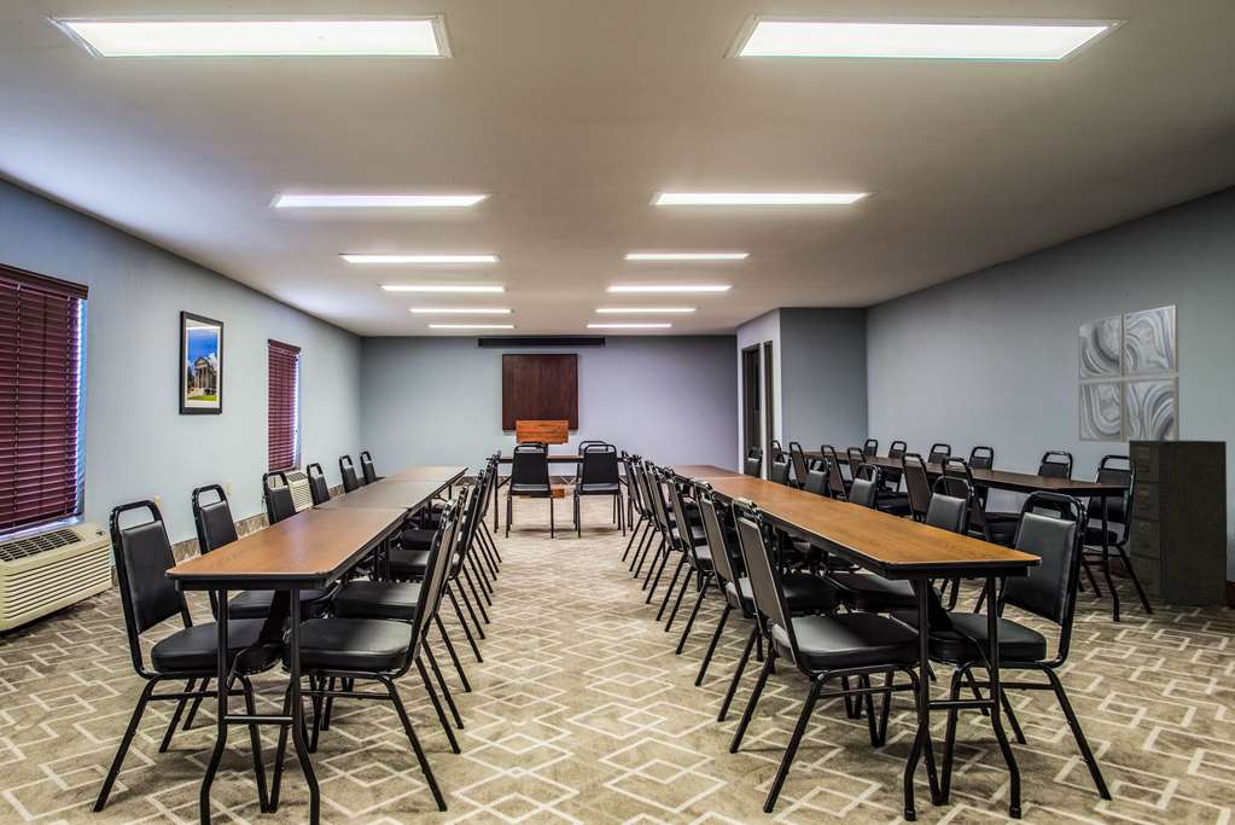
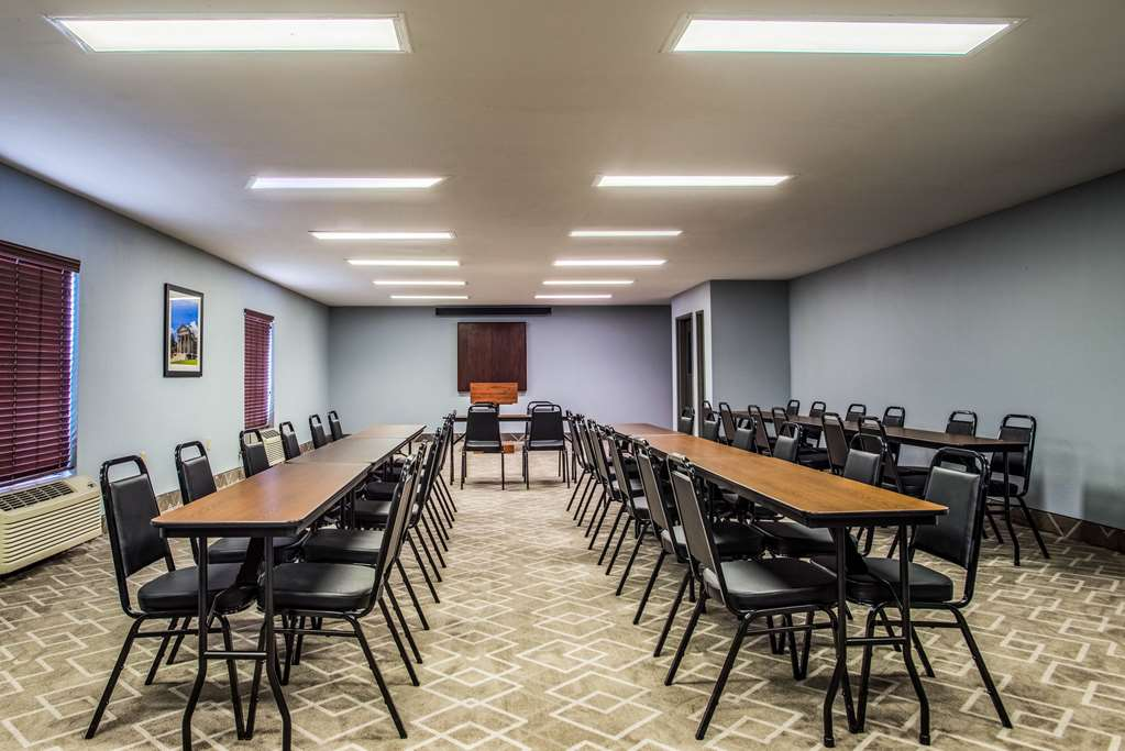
- wall art [1077,303,1181,443]
- filing cabinet [1128,440,1229,606]
